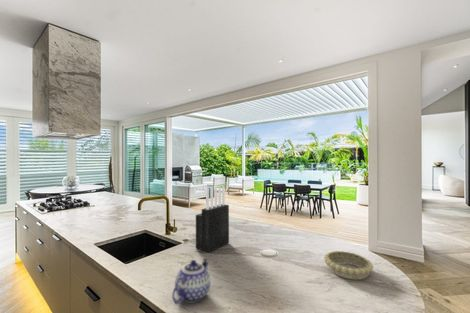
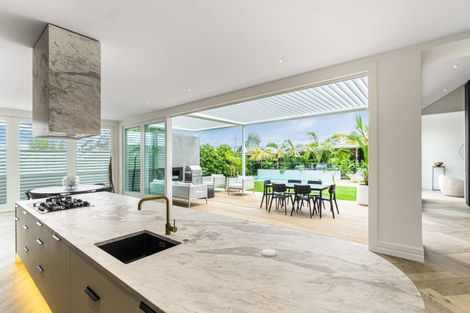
- knife block [195,185,230,254]
- decorative bowl [323,250,374,281]
- teapot [171,258,212,305]
